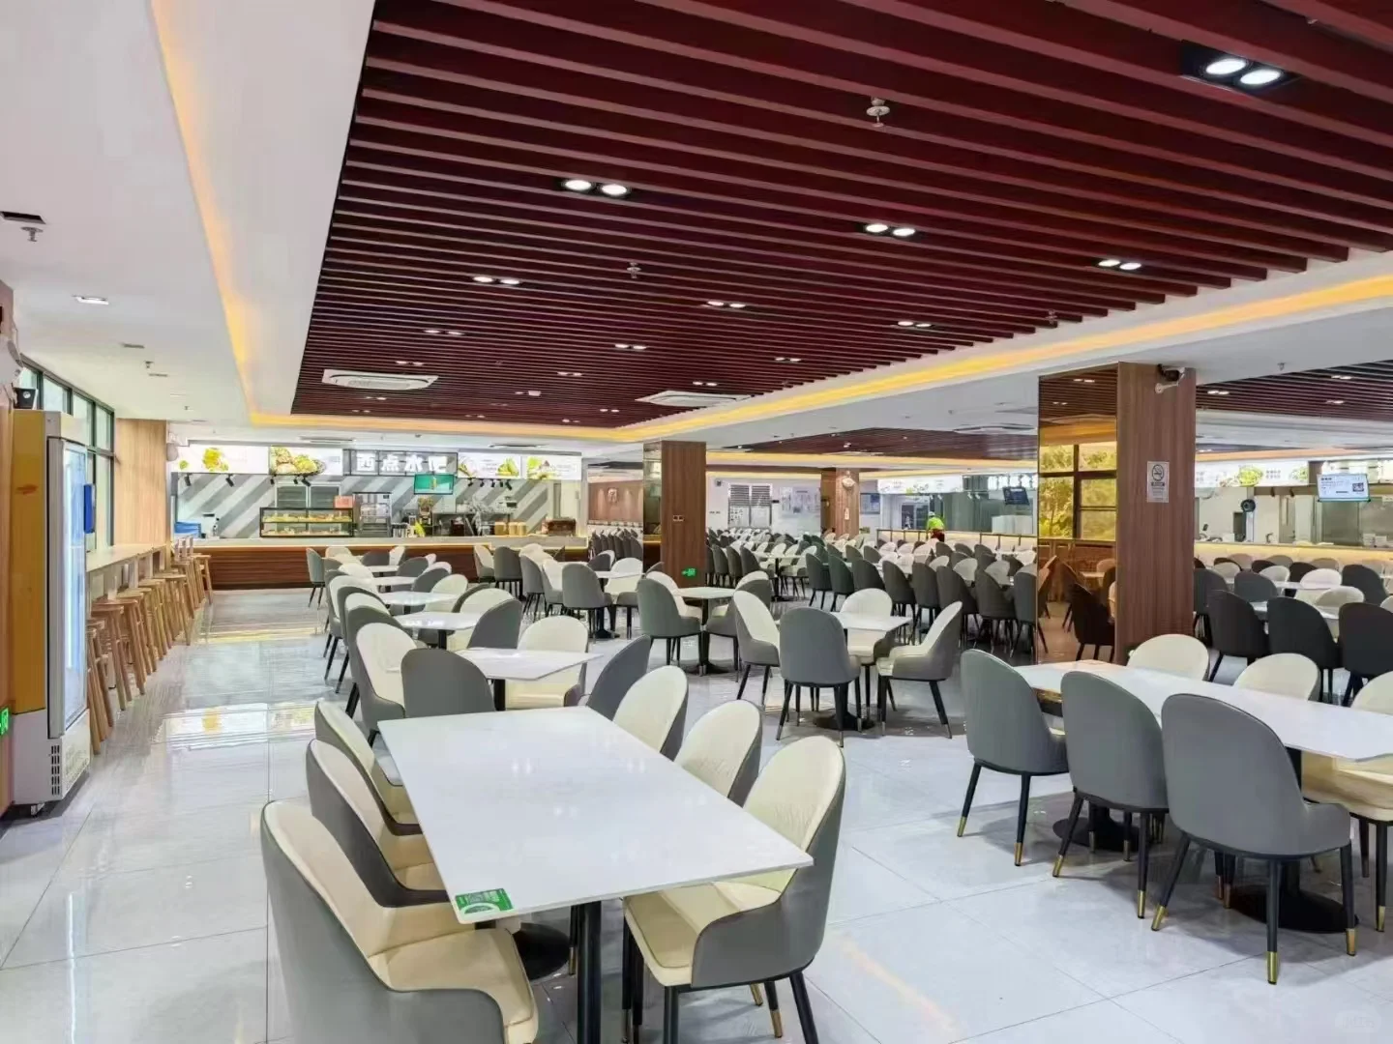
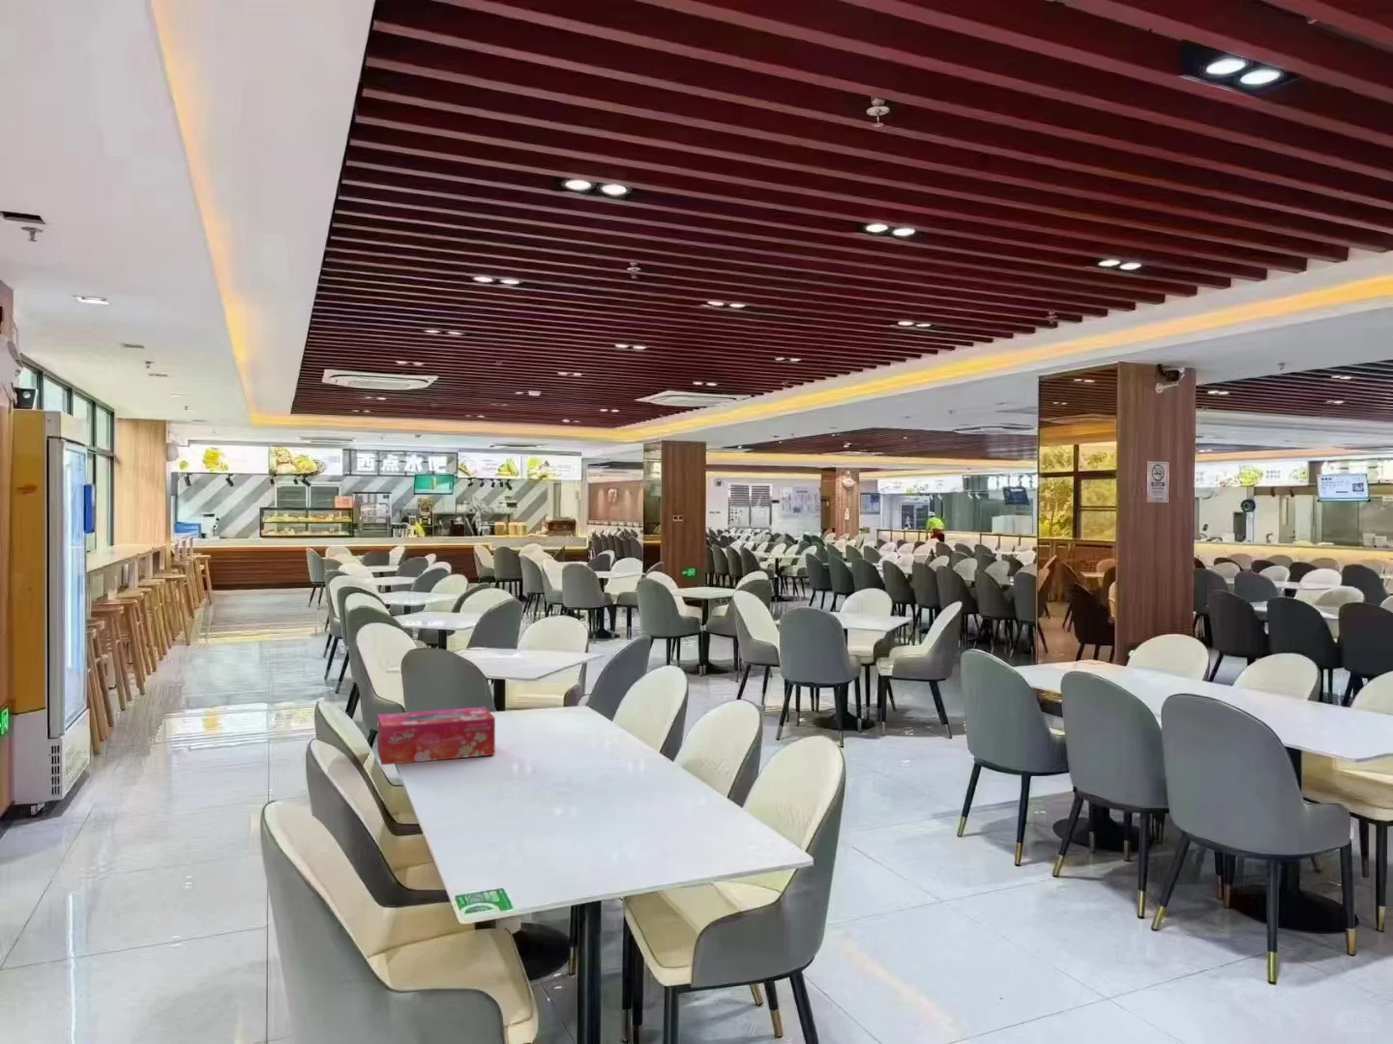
+ tissue box [376,705,496,765]
